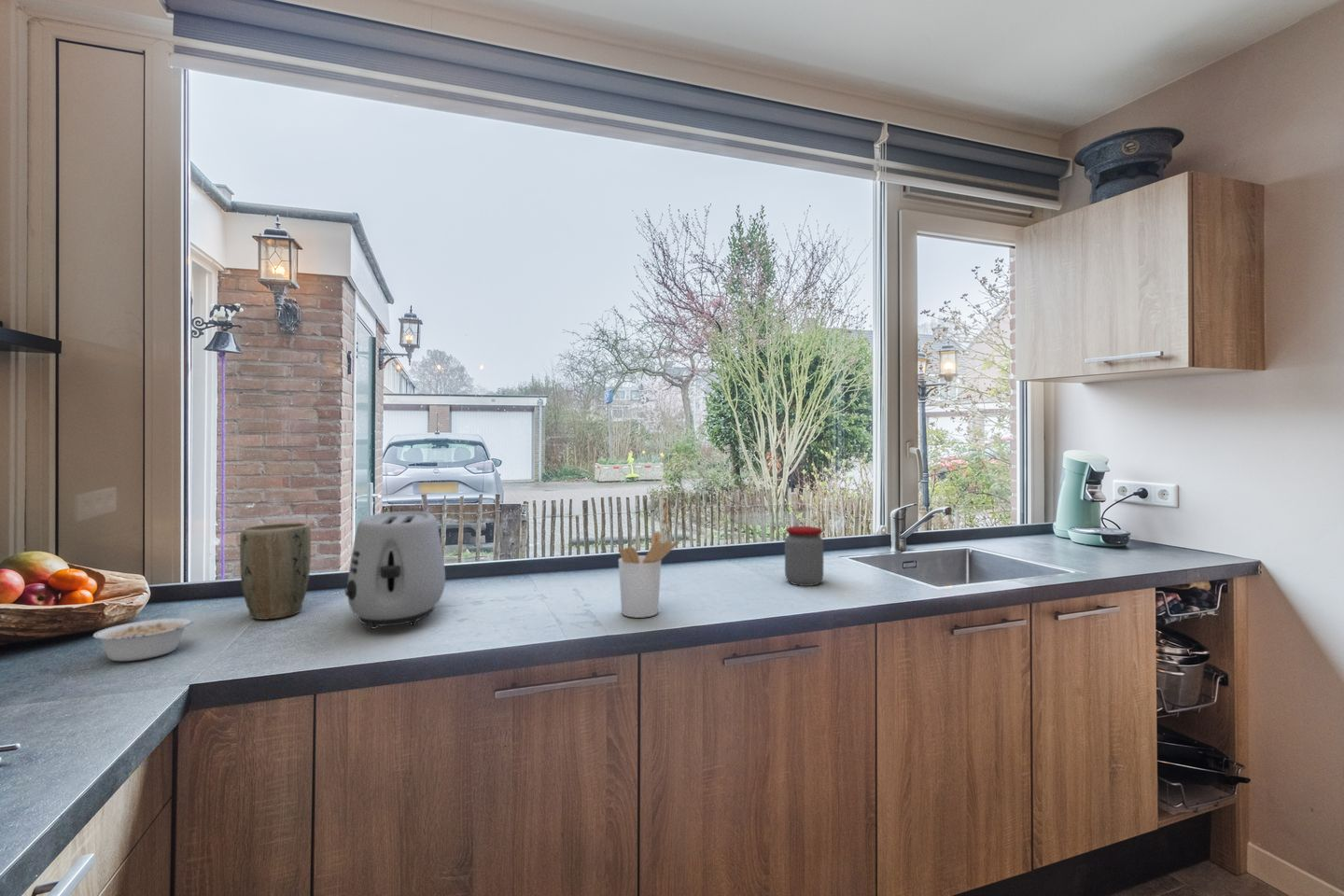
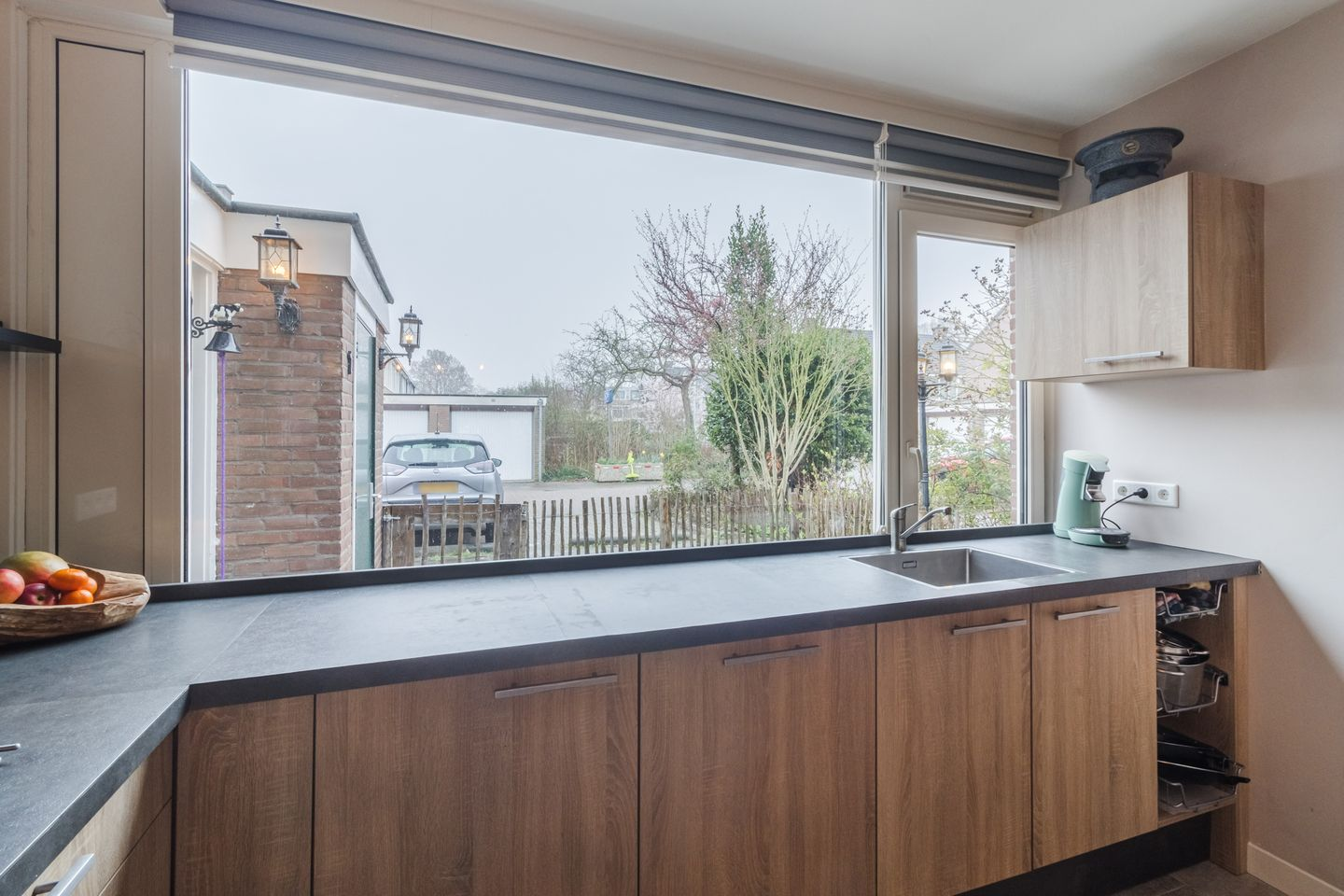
- plant pot [239,522,312,621]
- jar [784,525,824,587]
- utensil holder [618,530,680,619]
- legume [92,618,195,662]
- toaster [343,511,446,630]
